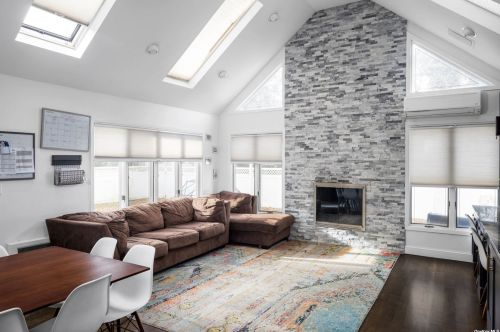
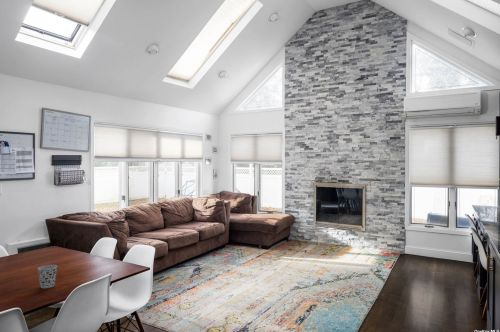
+ cup [37,264,58,289]
